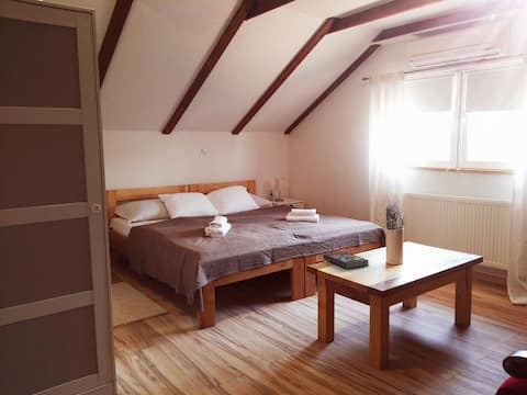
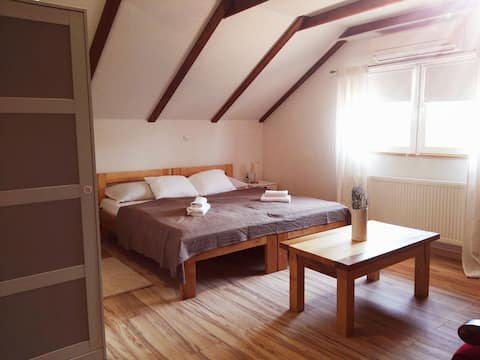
- book [322,250,370,270]
